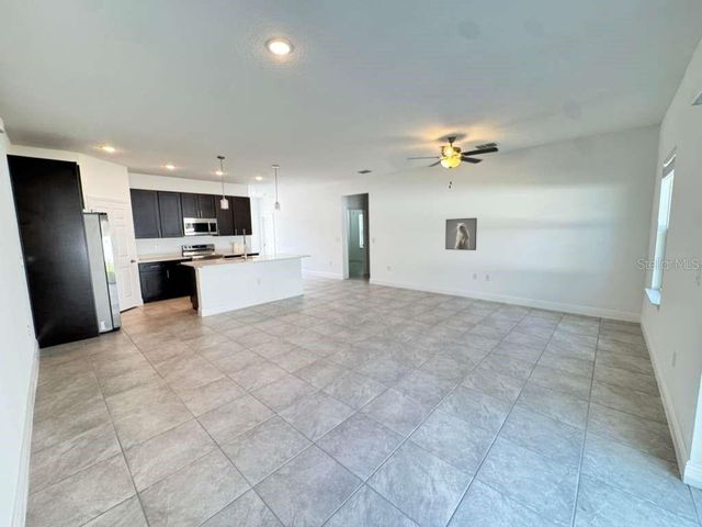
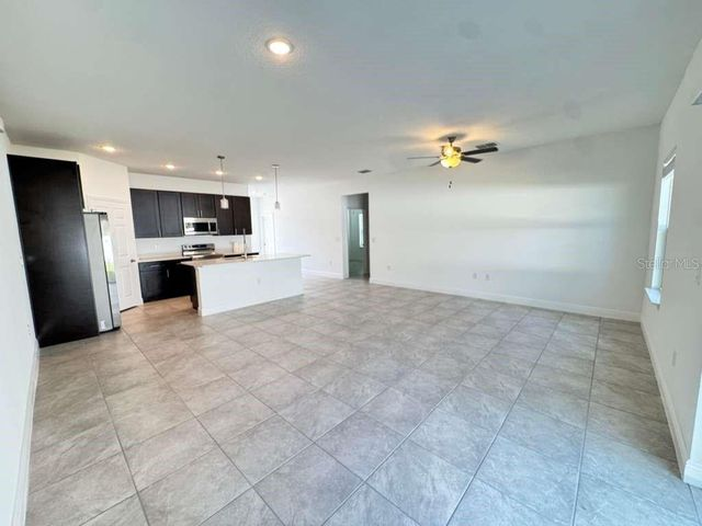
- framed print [444,216,478,251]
